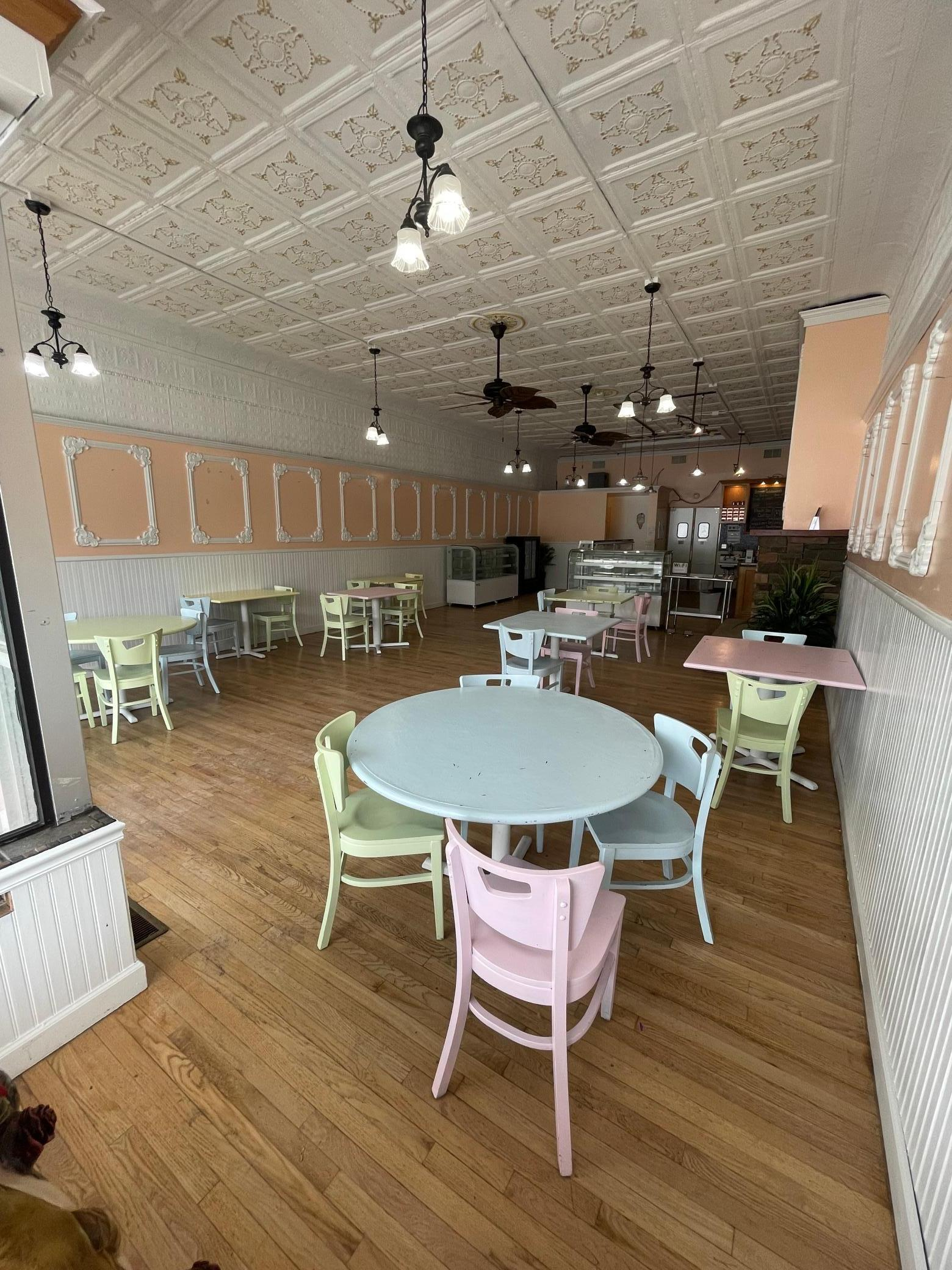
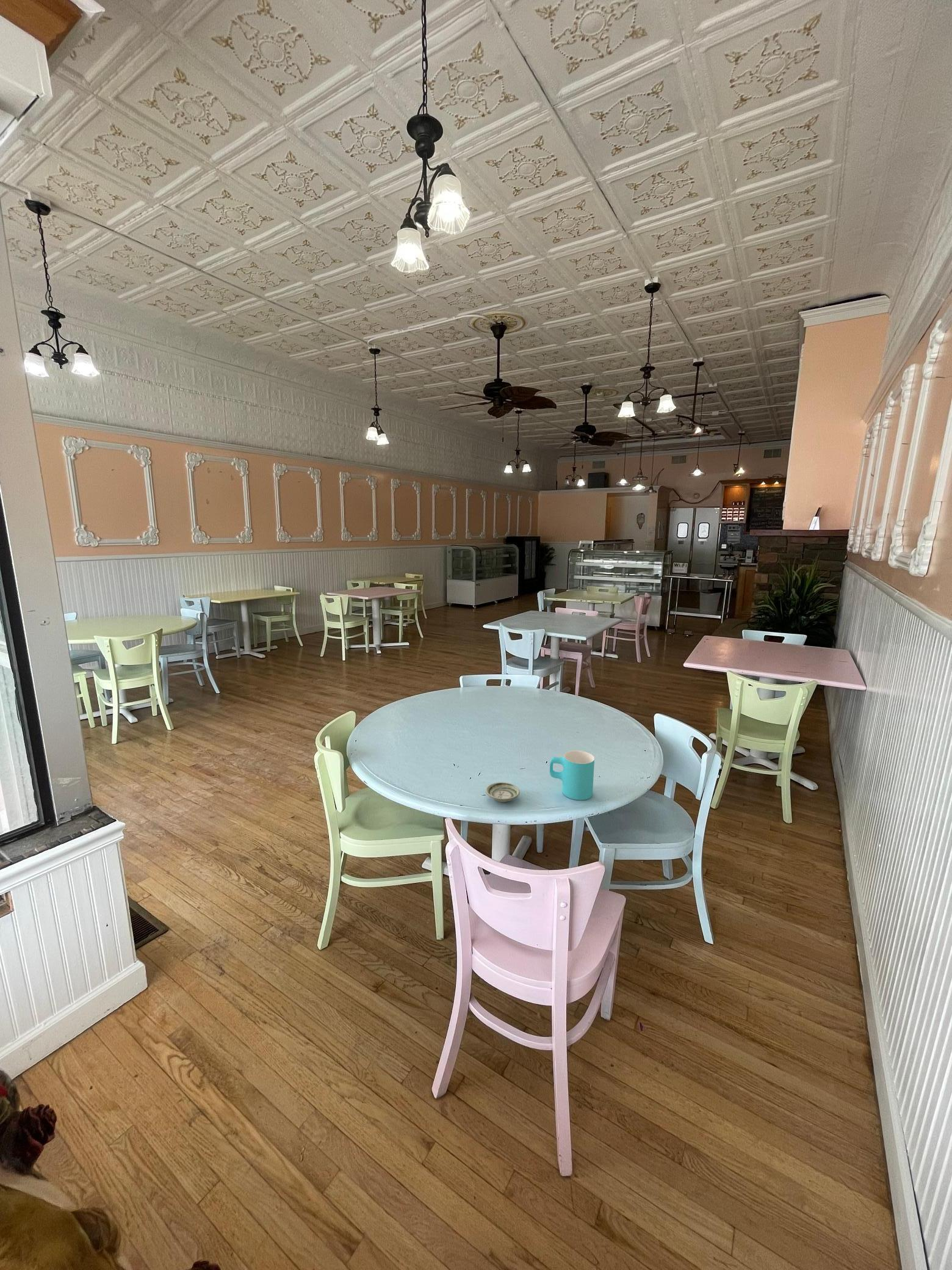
+ saucer [485,782,521,803]
+ cup [549,750,595,800]
